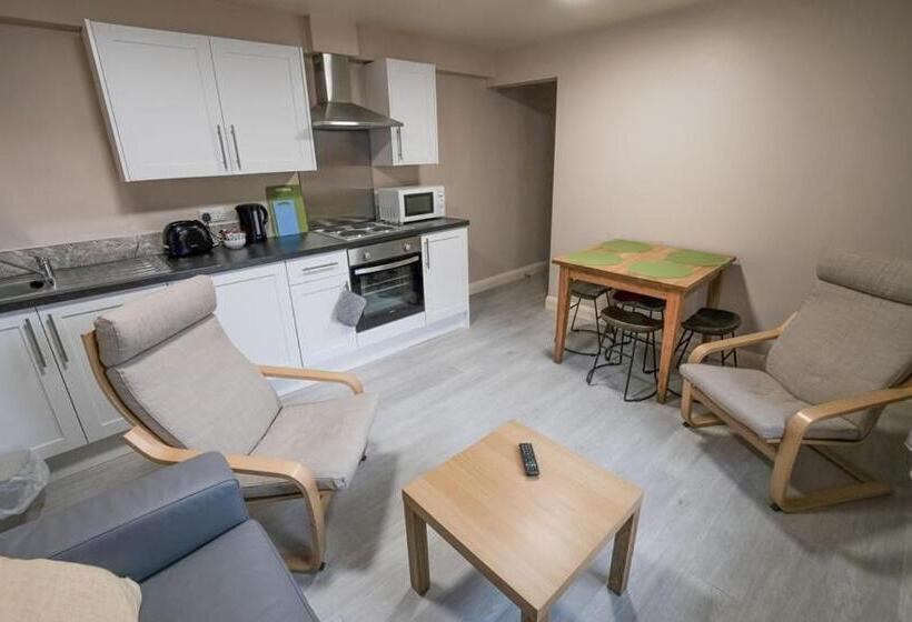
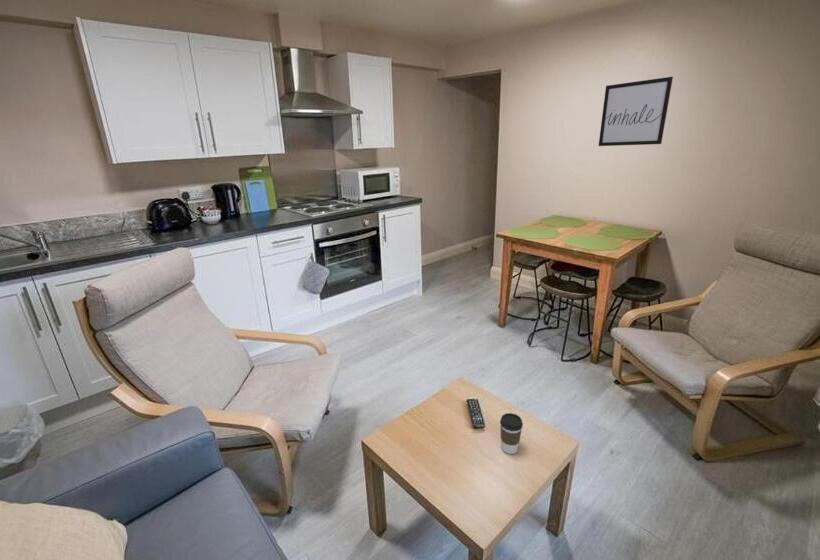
+ wall art [598,76,674,147]
+ coffee cup [499,412,524,455]
